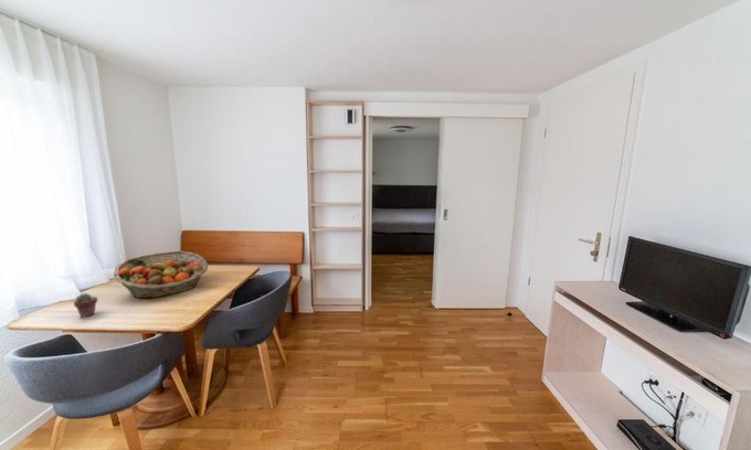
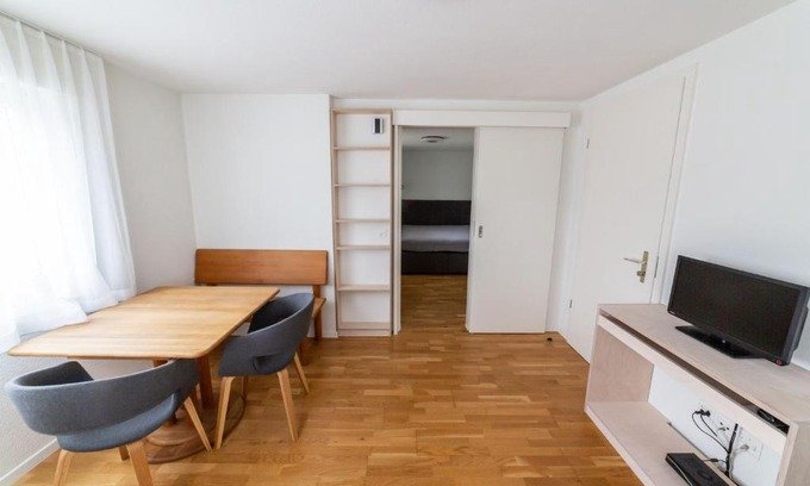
- fruit basket [113,250,209,299]
- potted succulent [73,292,98,318]
